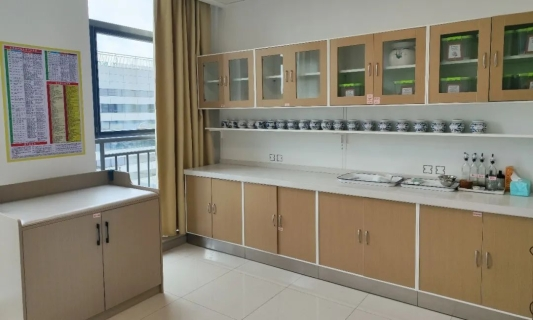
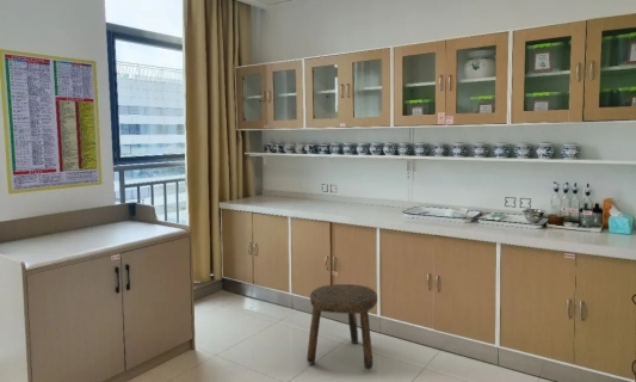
+ stool [305,283,378,371]
